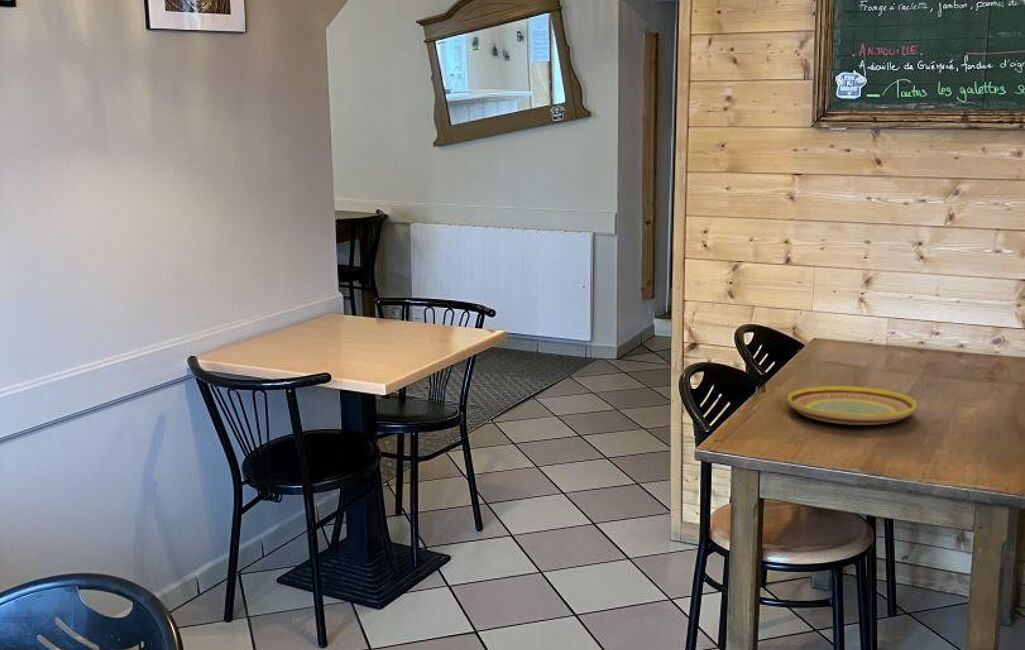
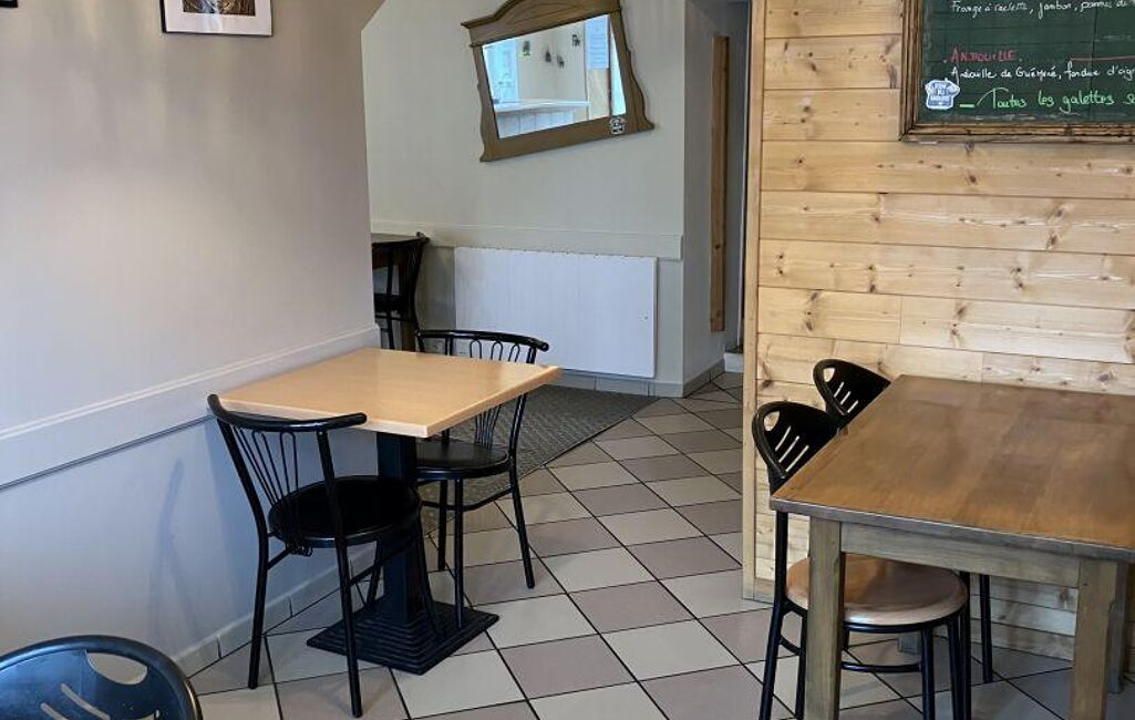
- plate [787,385,918,426]
